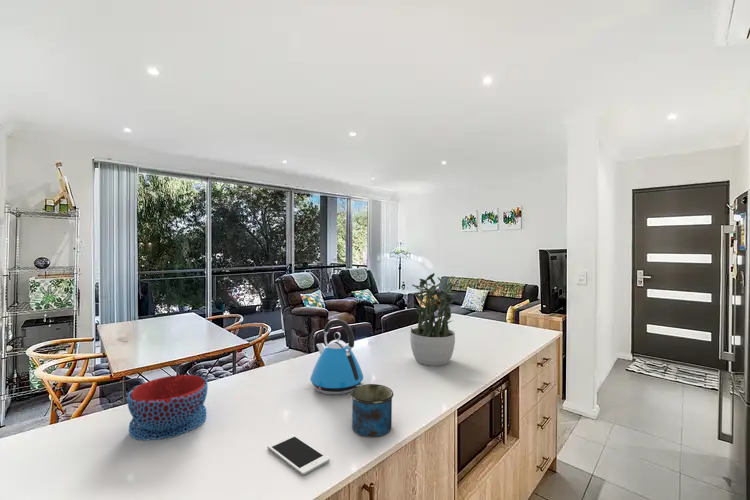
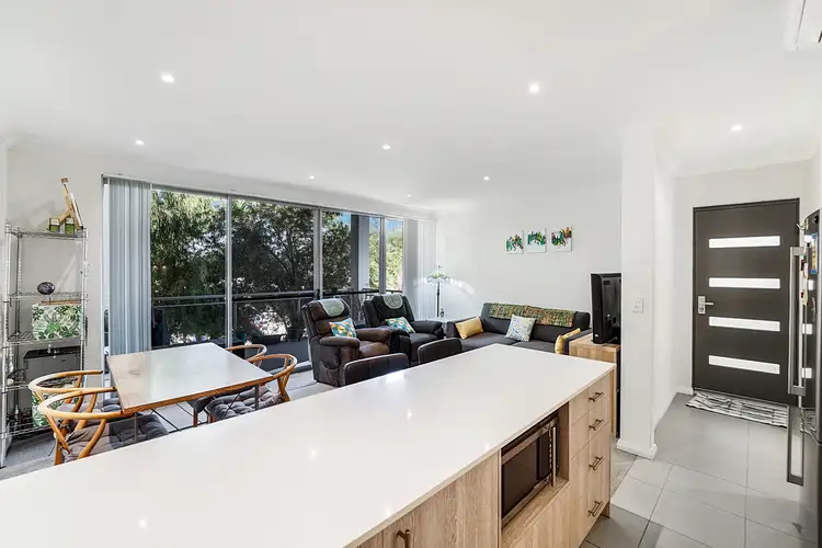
- kettle [309,318,364,396]
- bowl [127,374,209,441]
- cell phone [267,434,330,476]
- mug [350,383,395,438]
- potted plant [409,272,461,367]
